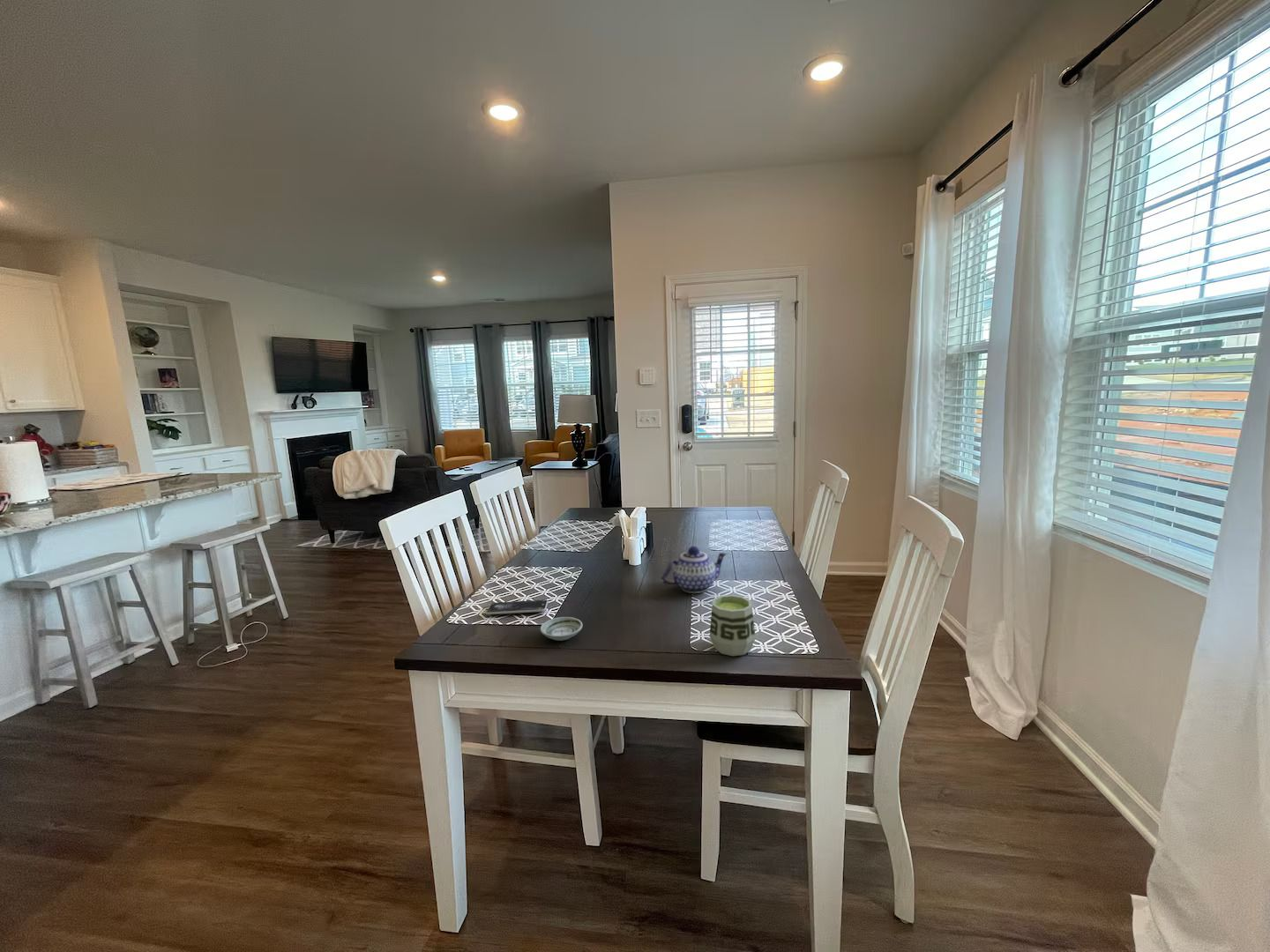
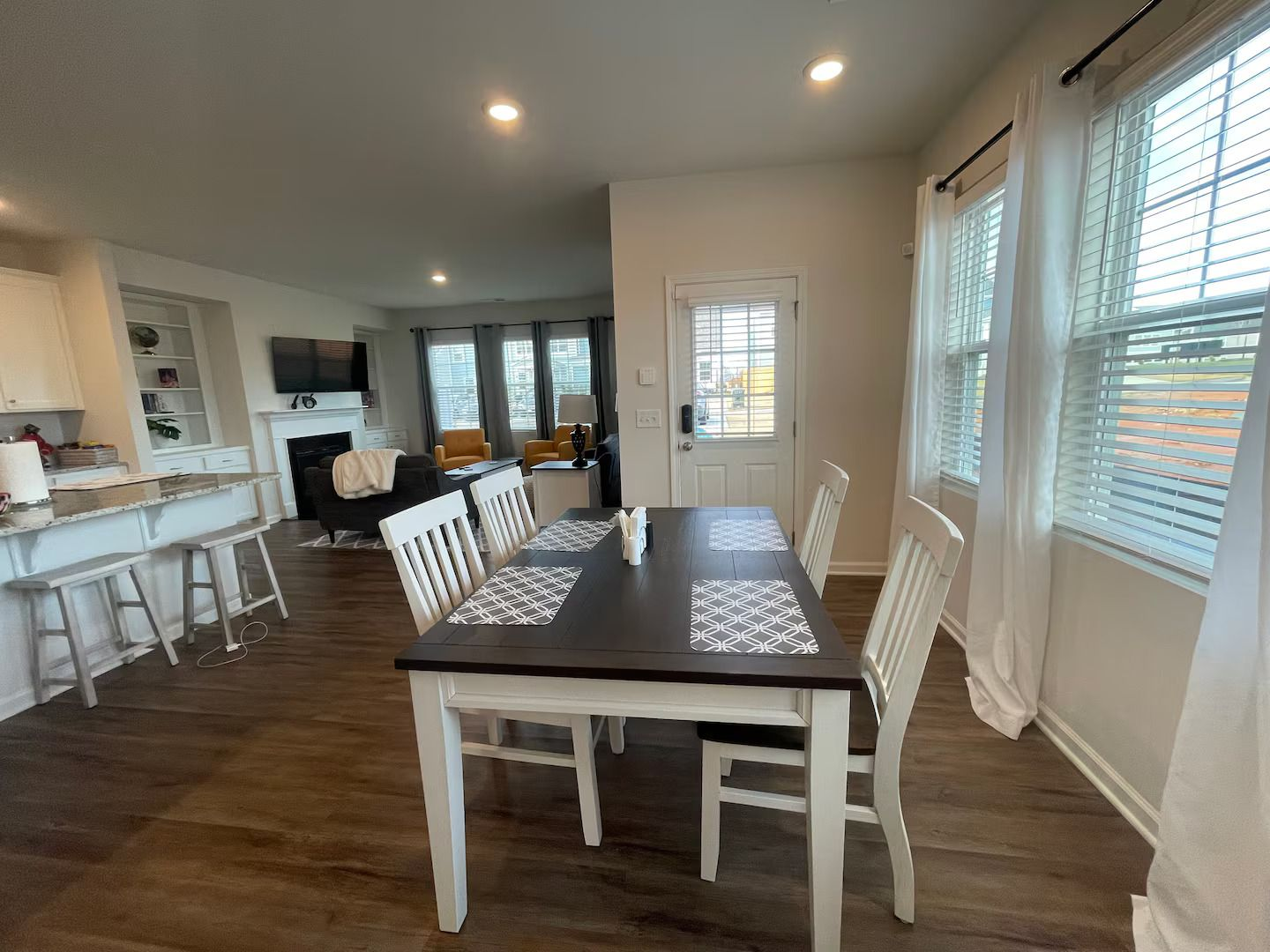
- saucer [540,616,584,642]
- cup [709,594,757,657]
- smartphone [485,599,549,615]
- teapot [660,546,728,594]
